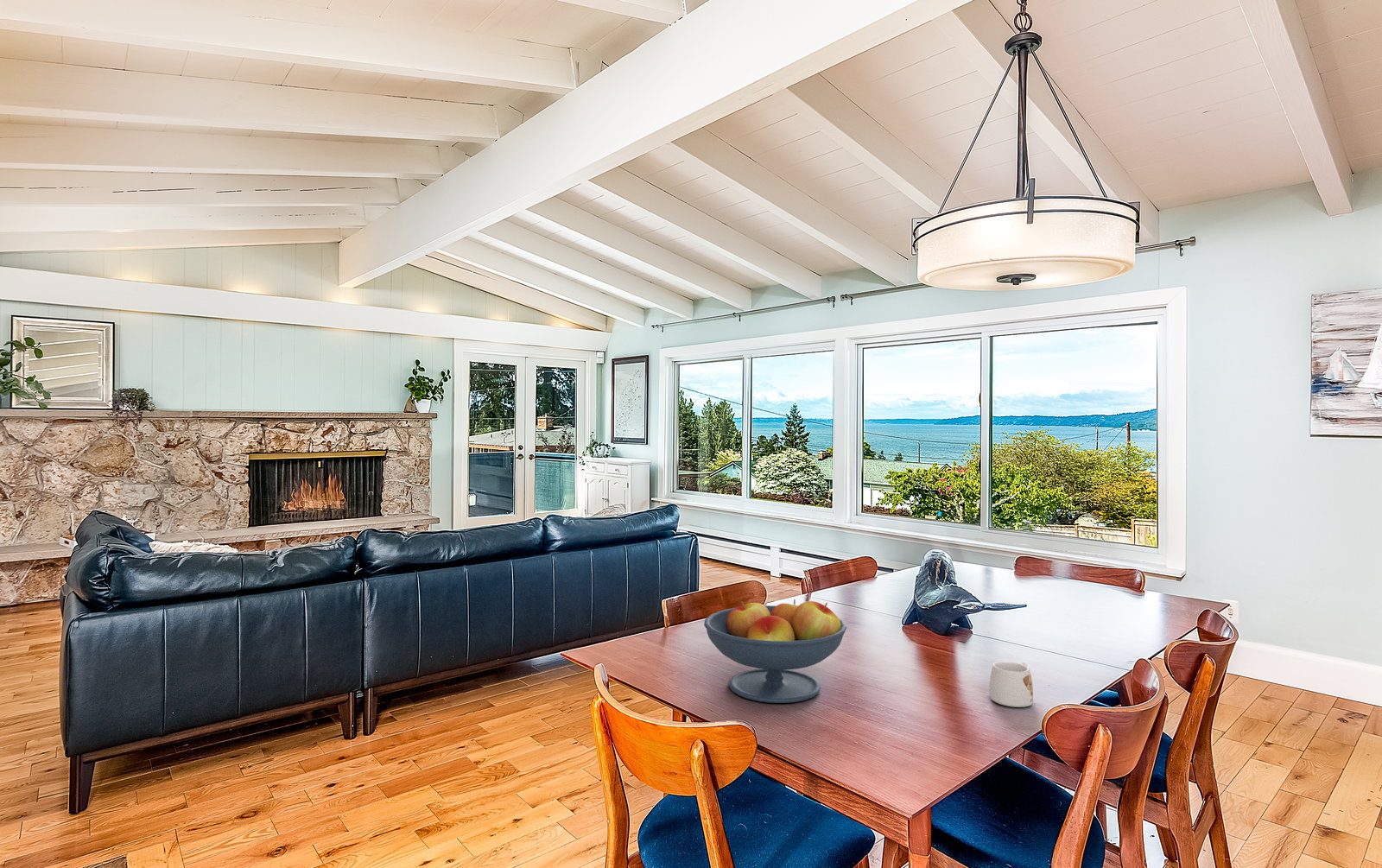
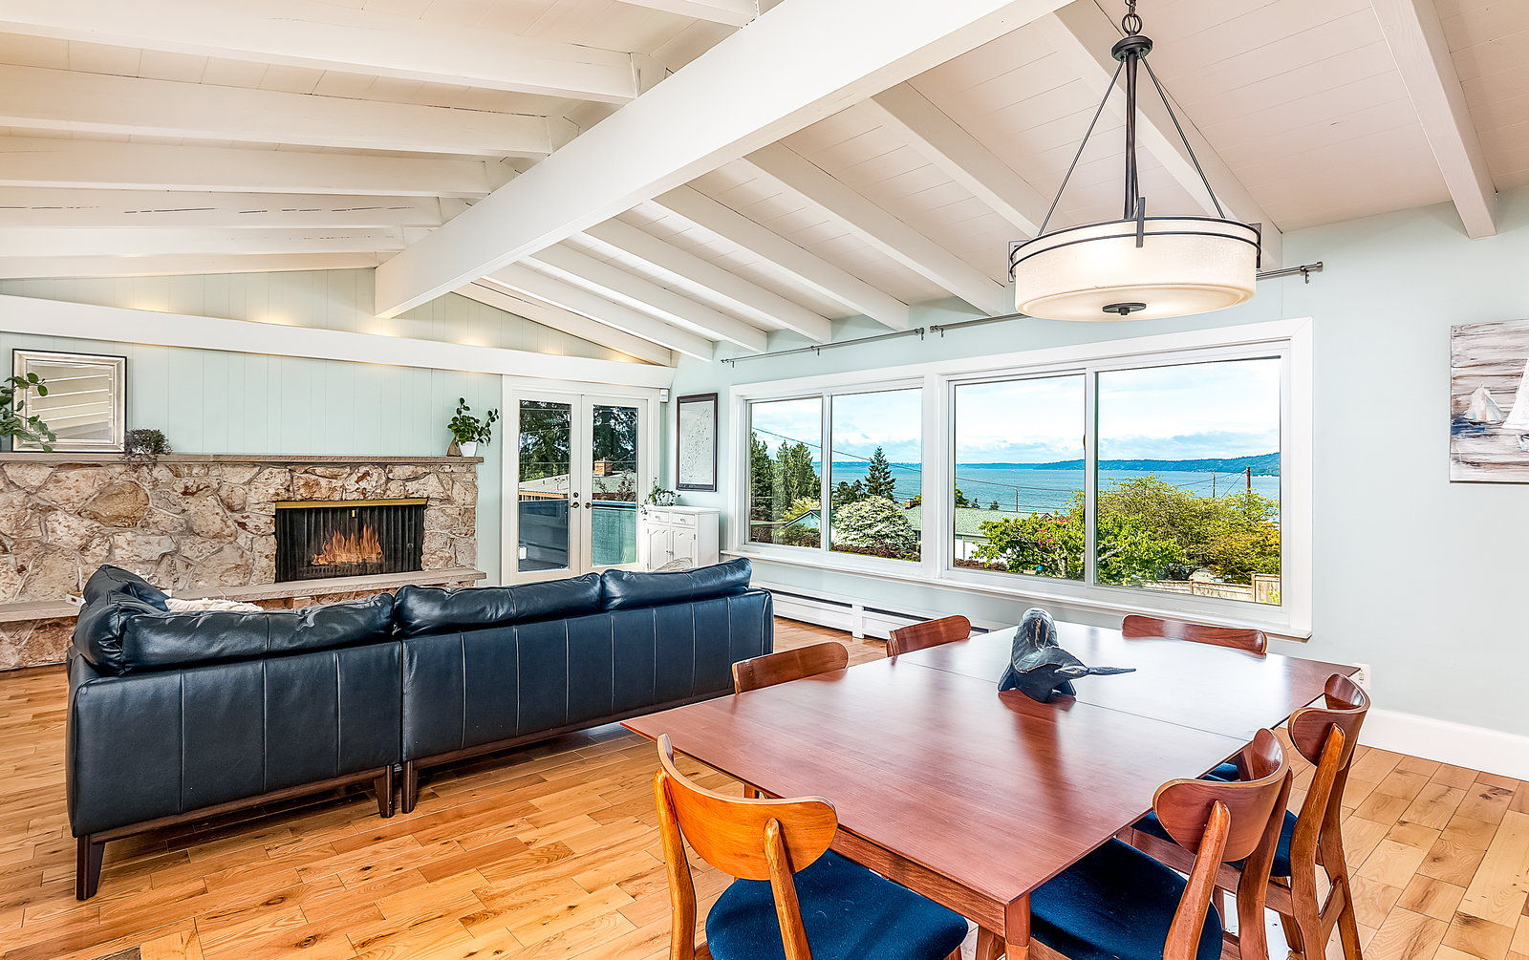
- fruit bowl [703,599,847,704]
- mug [989,661,1034,708]
